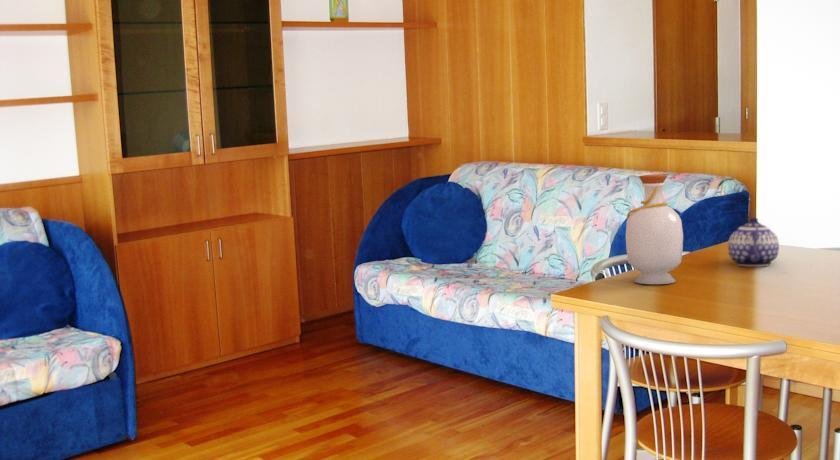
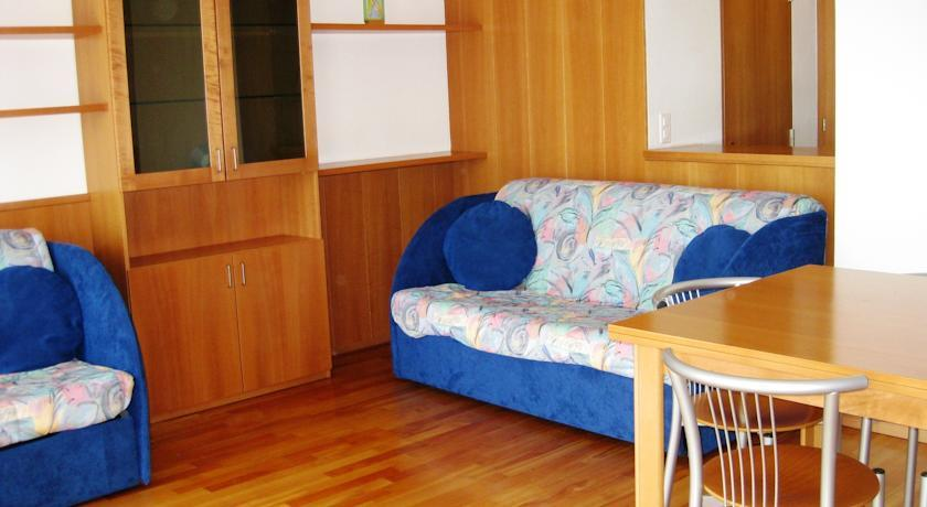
- bottle [625,174,684,285]
- teapot [727,217,780,267]
